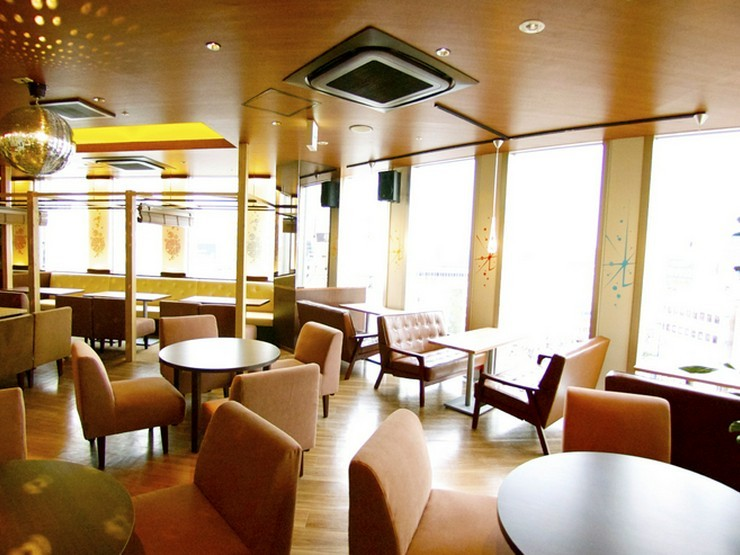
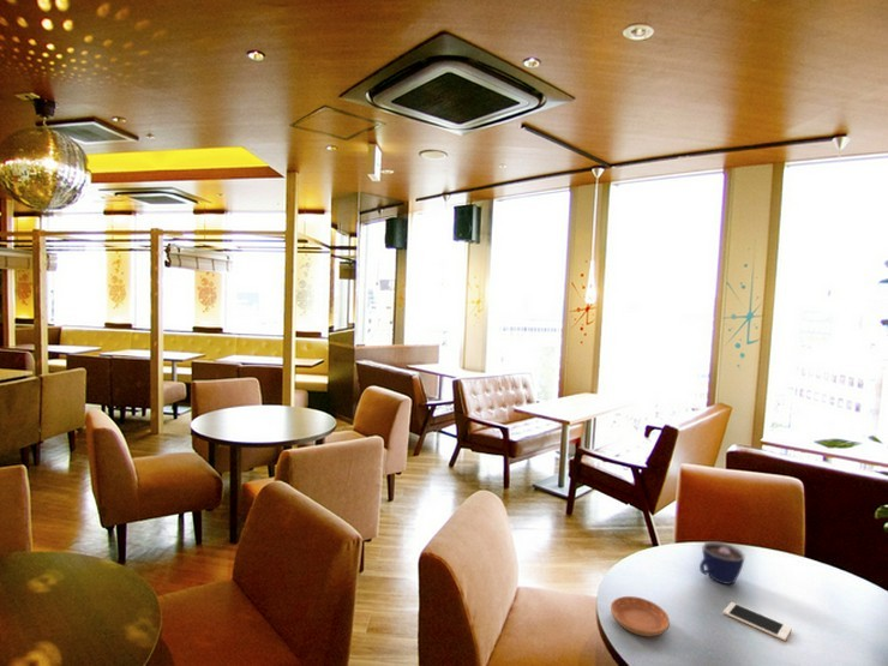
+ cell phone [722,601,793,642]
+ saucer [610,595,671,637]
+ cup [698,540,746,586]
